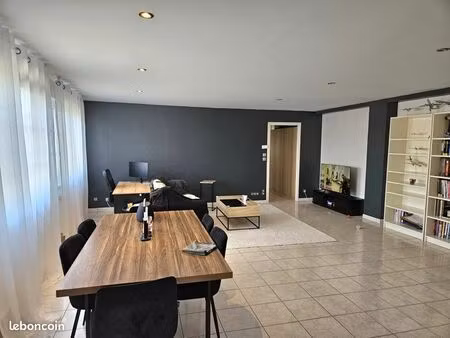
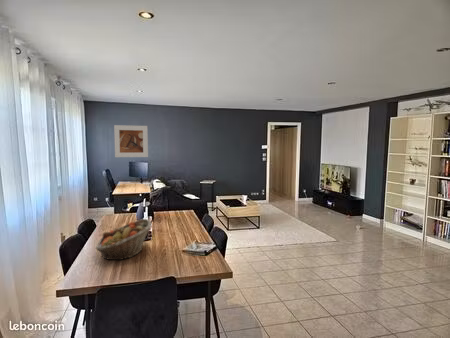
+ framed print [113,124,149,158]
+ fruit basket [95,218,153,262]
